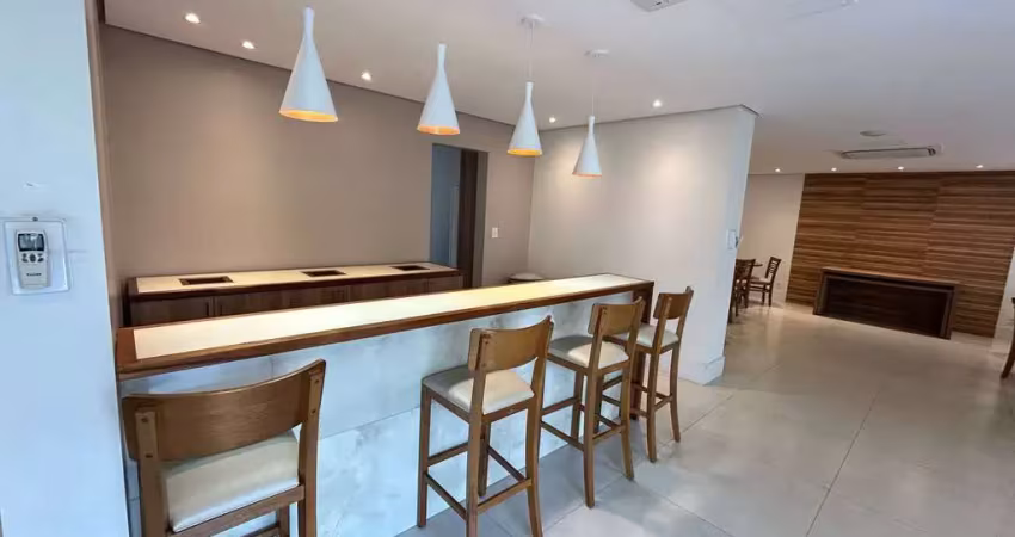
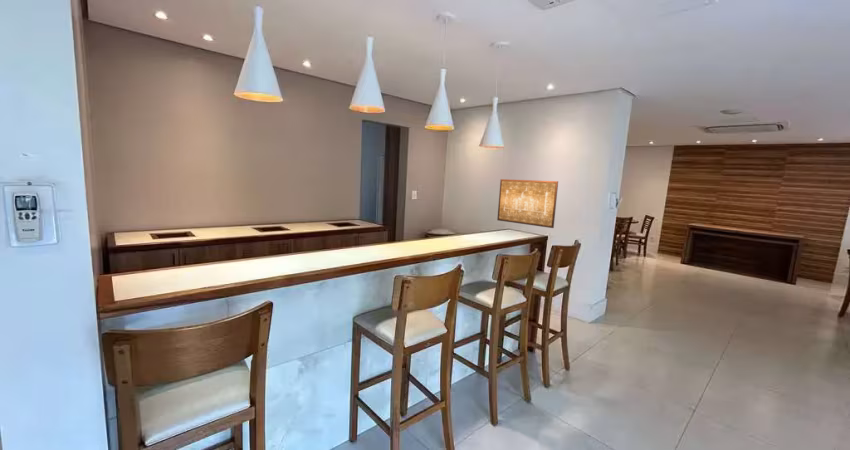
+ wall art [496,178,559,229]
